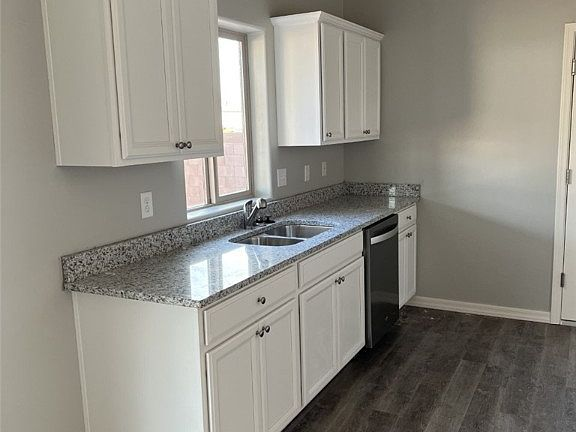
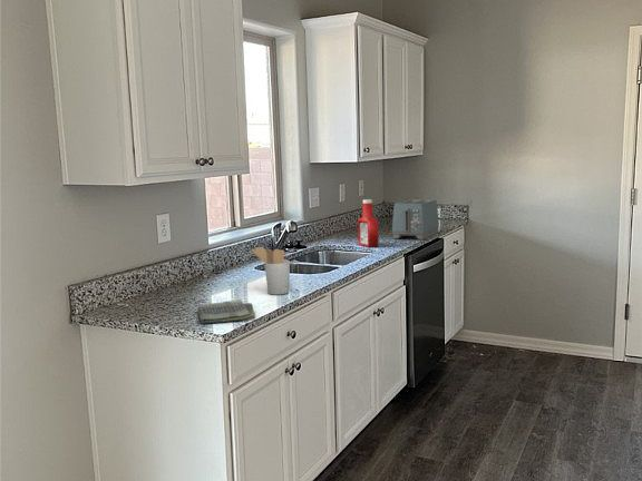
+ soap bottle [357,198,379,248]
+ dish towel [196,298,256,324]
+ utensil holder [251,246,291,296]
+ toaster [391,198,440,240]
